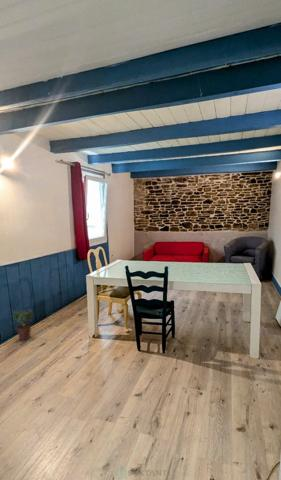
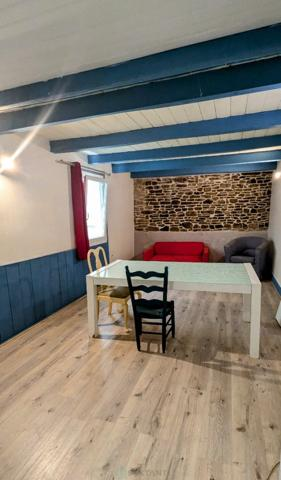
- potted plant [12,308,35,342]
